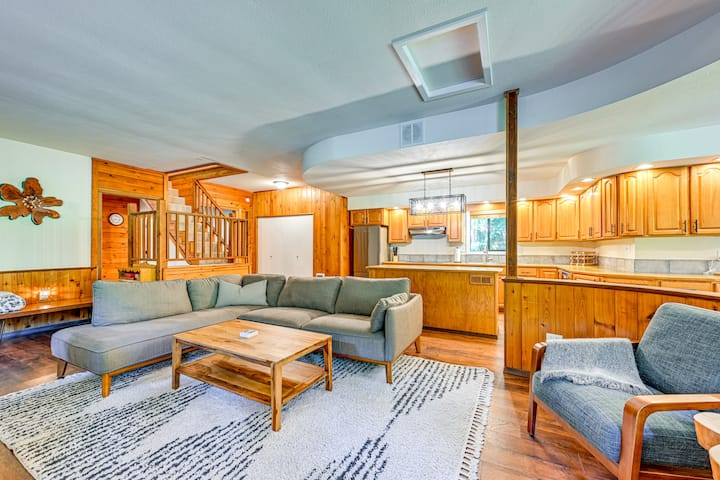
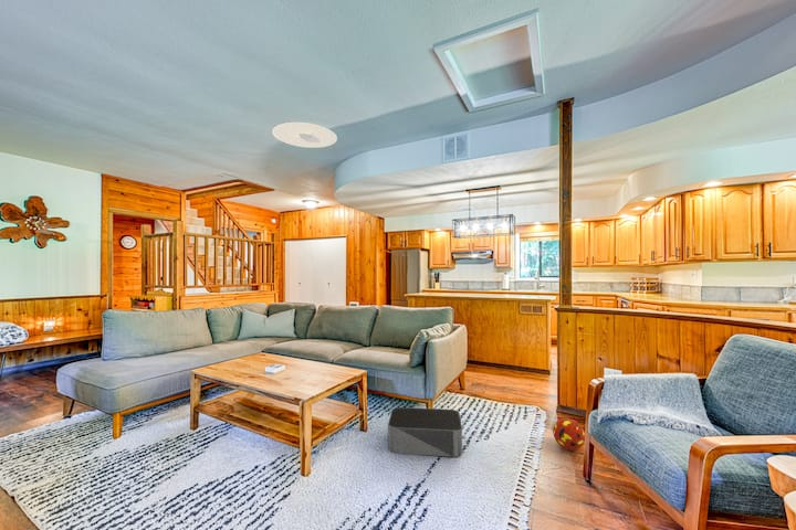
+ ball [552,417,586,452]
+ storage bin [387,406,463,458]
+ ceiling light [271,121,338,149]
